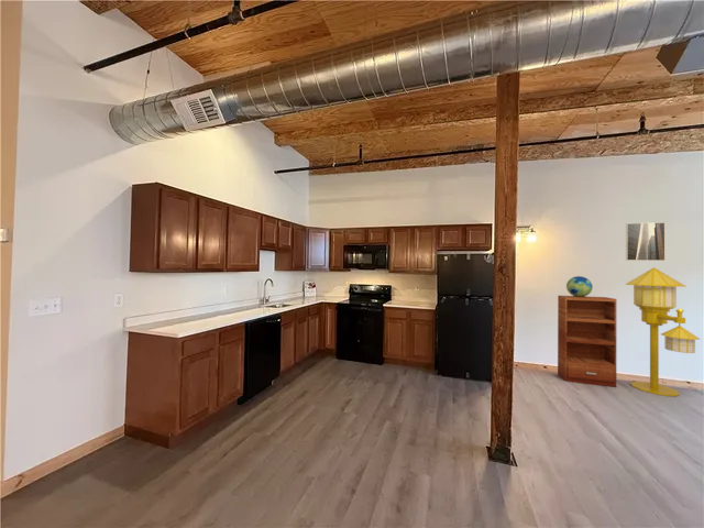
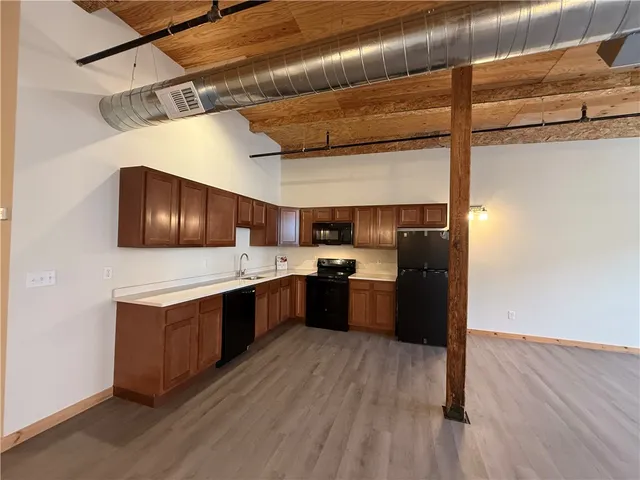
- floor lamp [624,266,701,397]
- globe [565,275,594,297]
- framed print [625,221,667,262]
- bookshelf [557,295,617,388]
